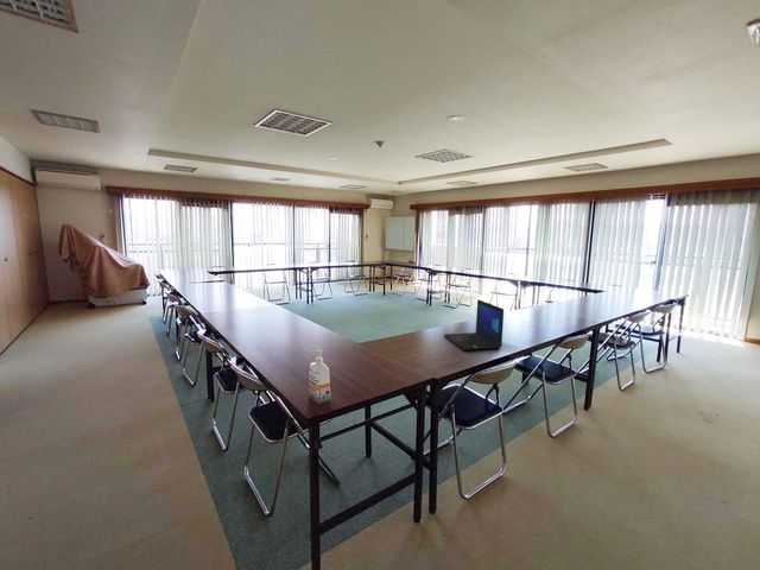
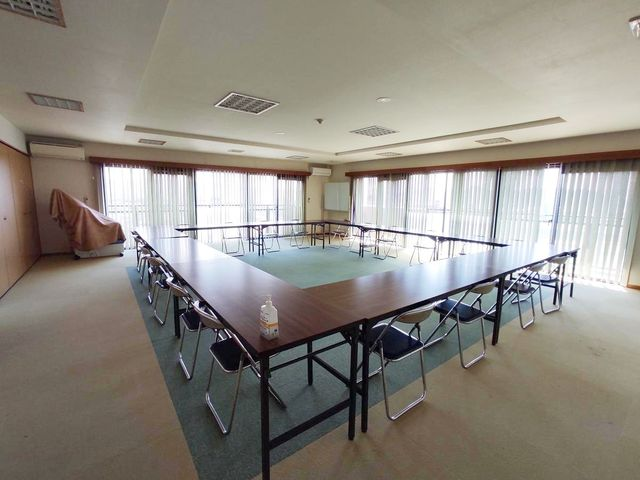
- laptop [443,298,505,352]
